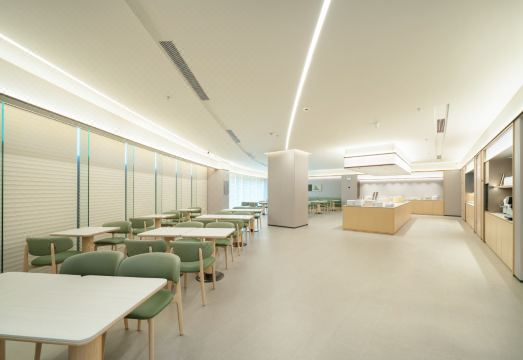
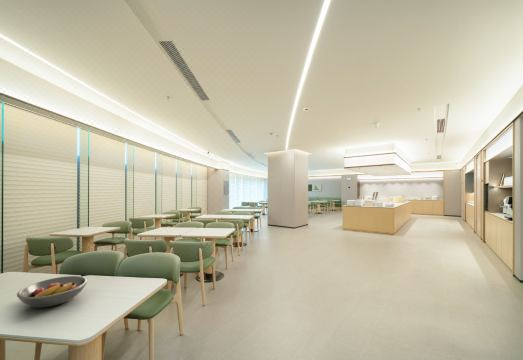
+ fruit bowl [16,275,89,308]
